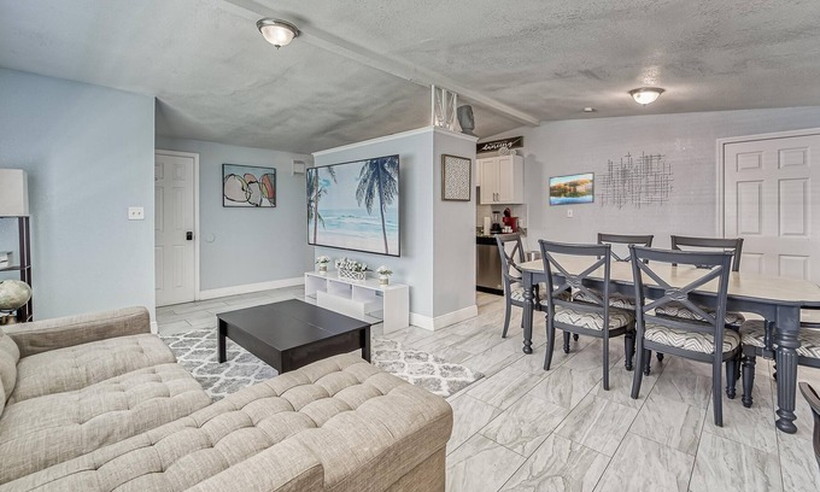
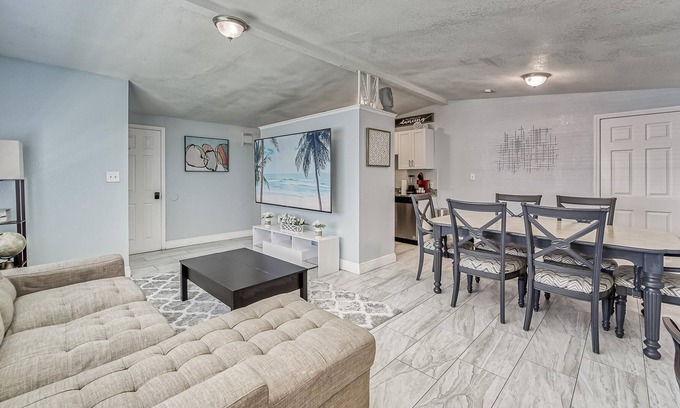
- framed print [549,171,596,207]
